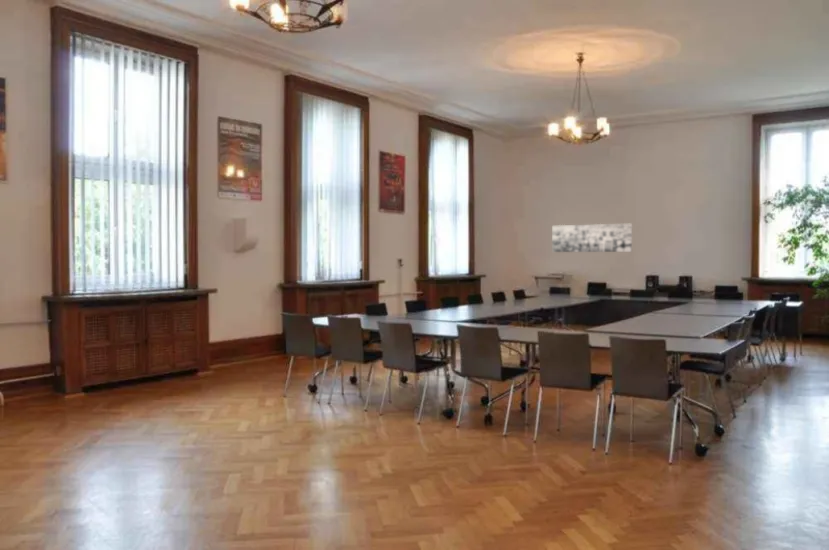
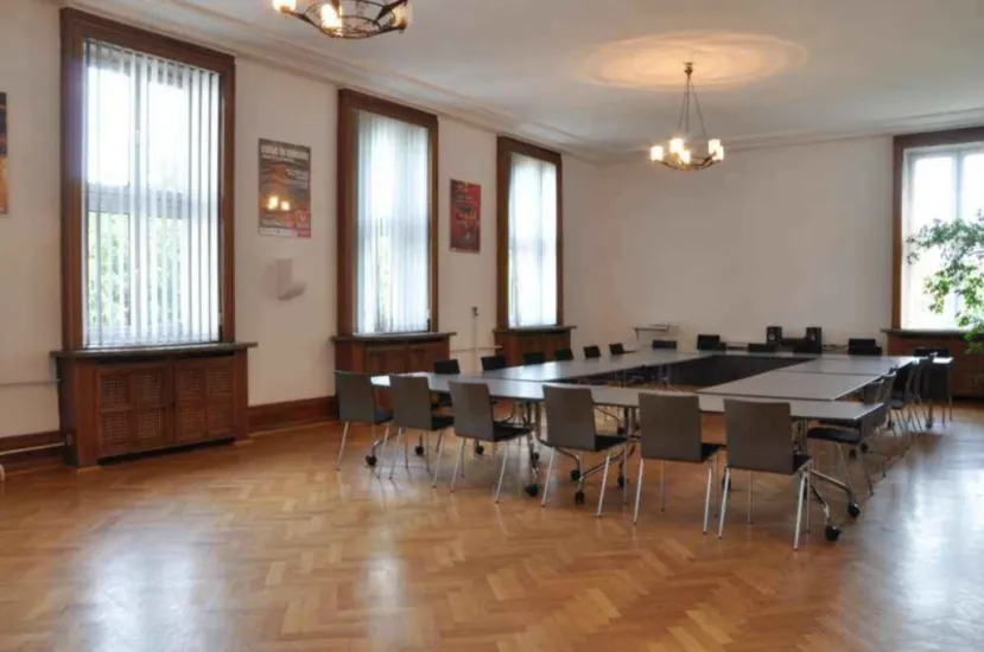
- wall art [551,222,633,253]
